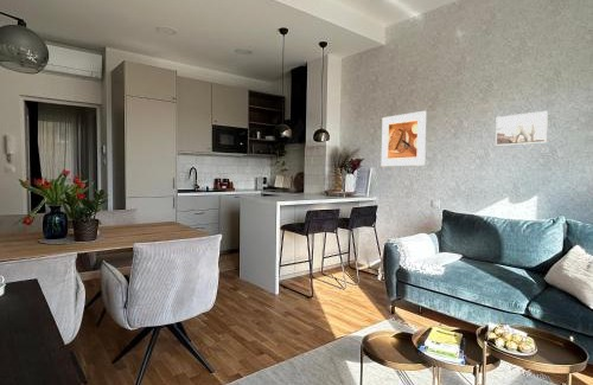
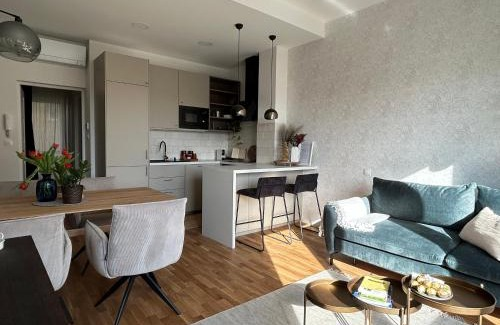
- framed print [495,110,549,147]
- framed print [381,110,427,167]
